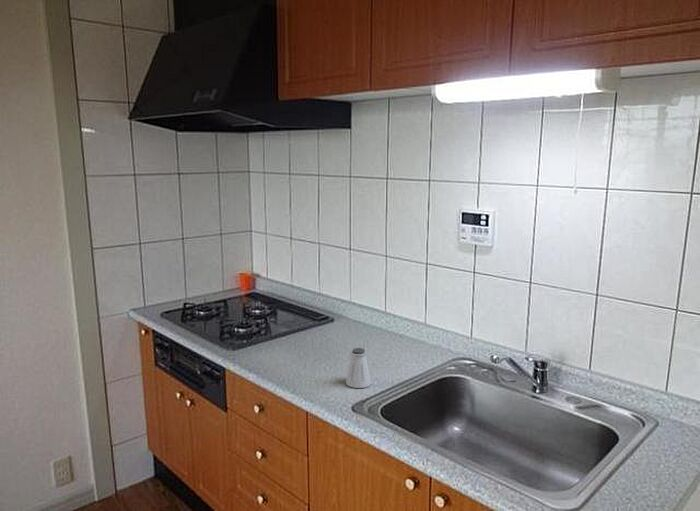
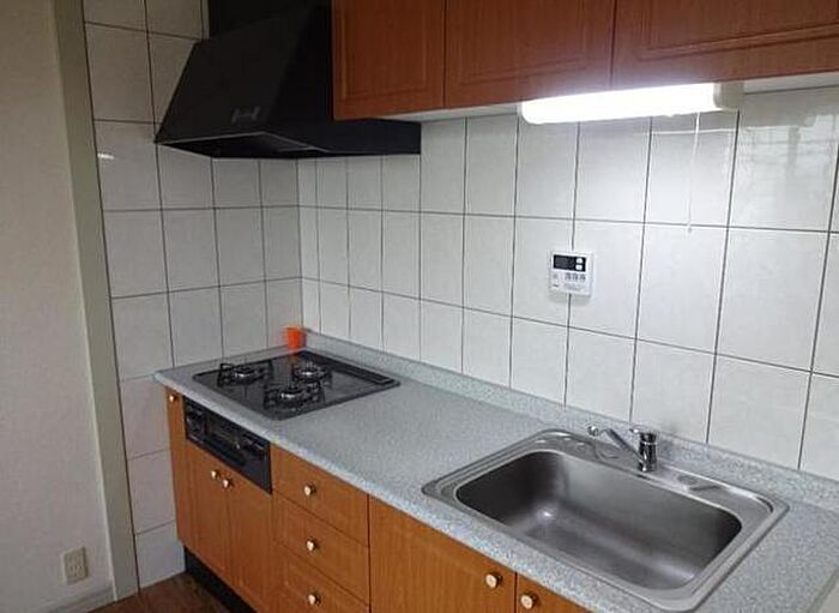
- saltshaker [345,347,372,389]
